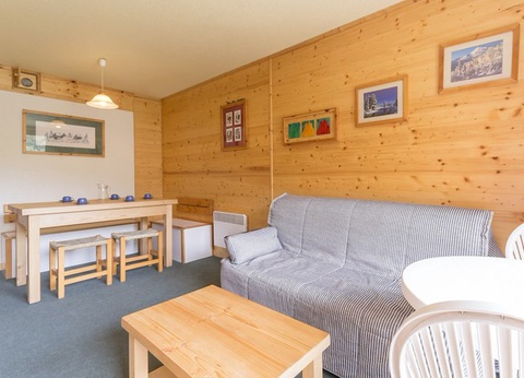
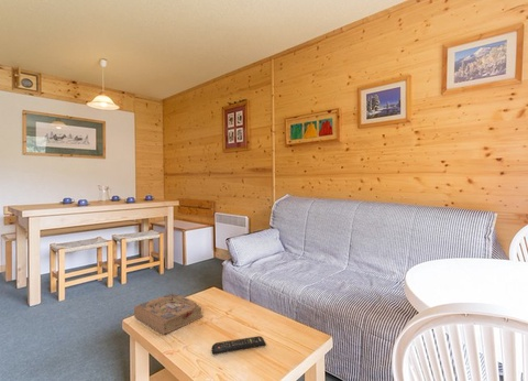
+ remote control [210,335,267,355]
+ book [133,292,204,336]
